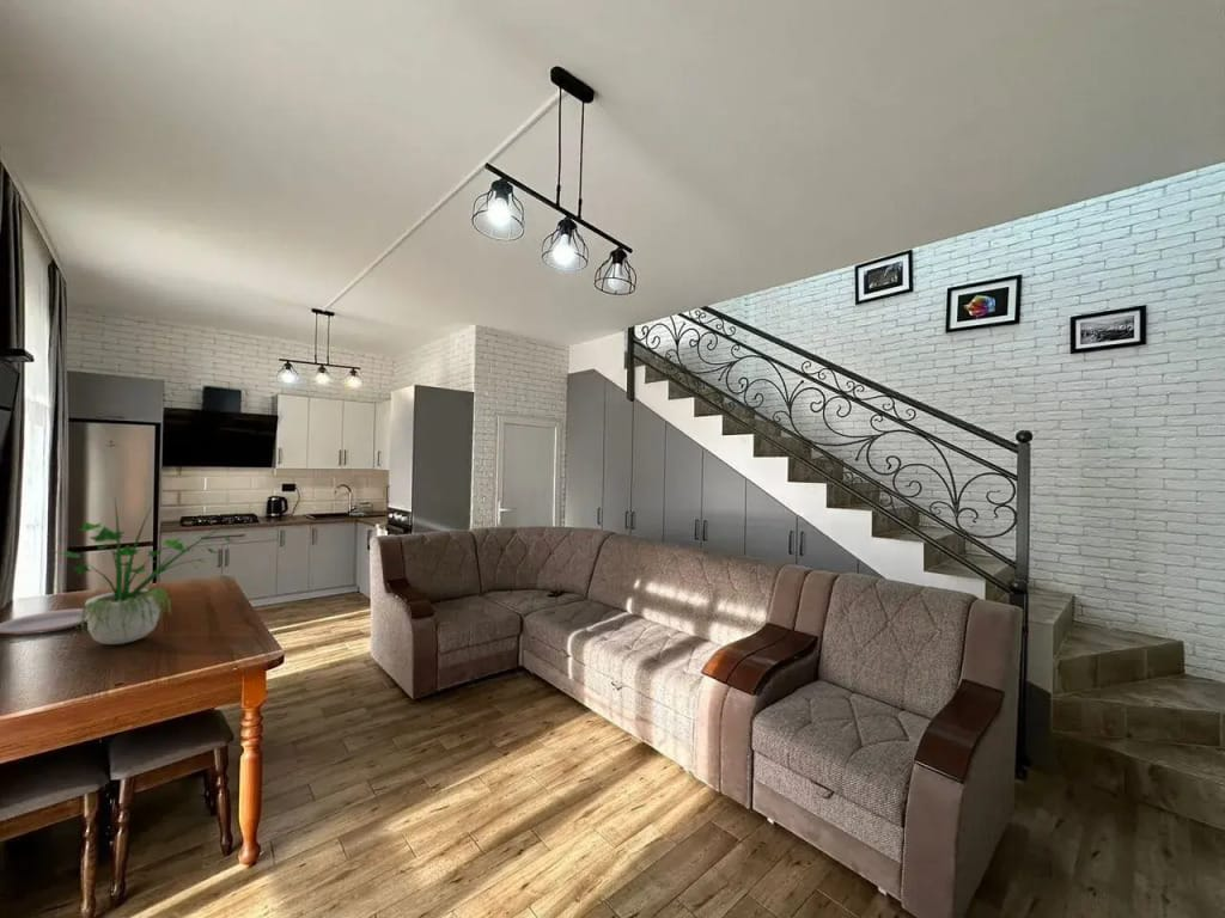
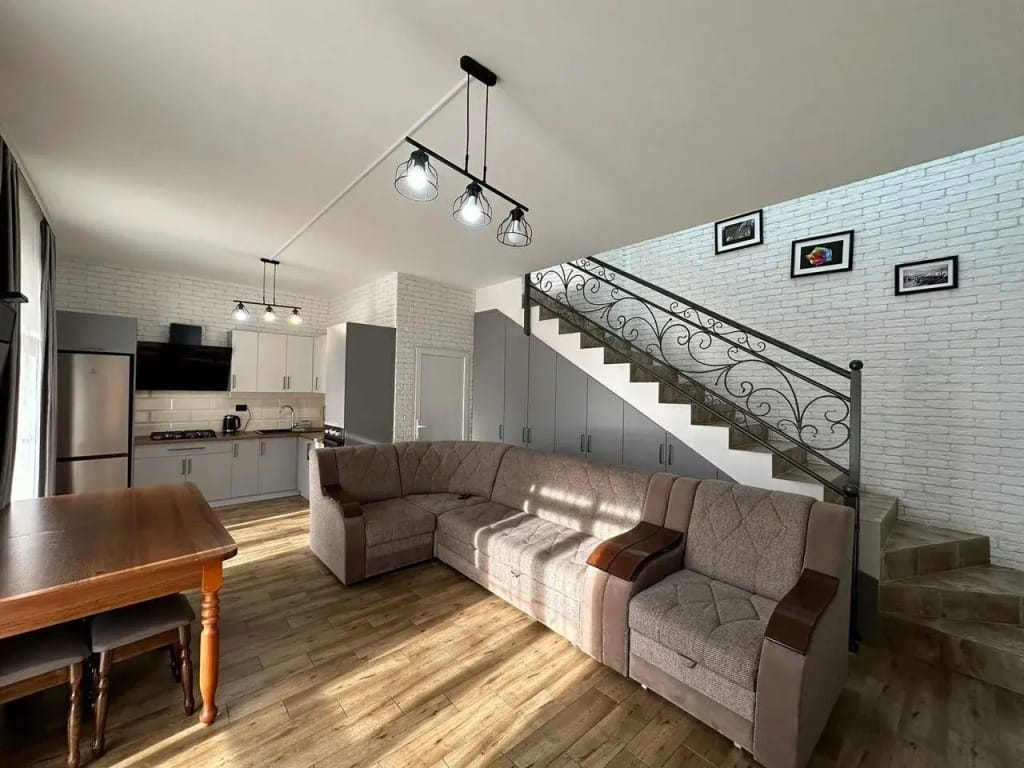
- plate [0,607,87,636]
- potted plant [53,497,242,645]
